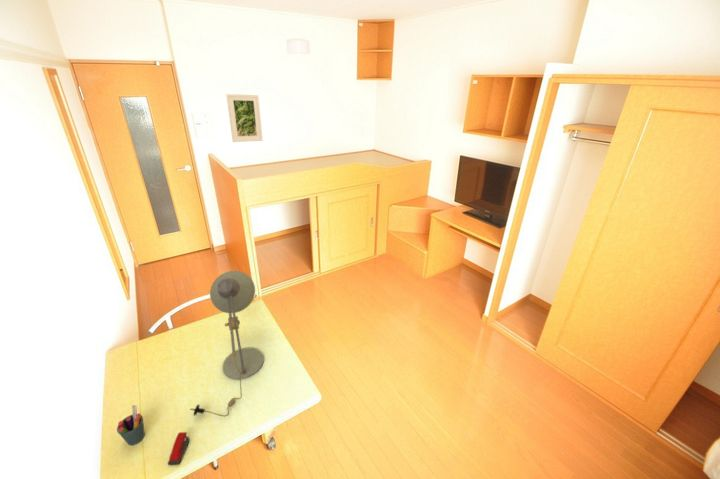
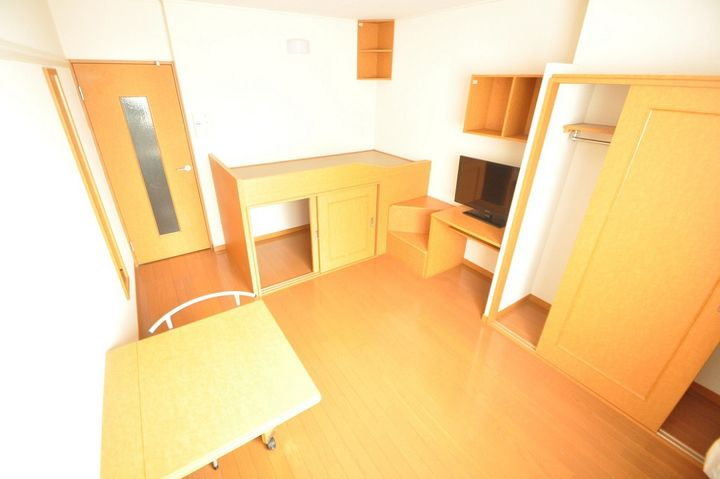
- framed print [225,93,264,143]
- stapler [167,431,191,466]
- desk lamp [189,270,265,418]
- pen holder [116,404,146,446]
